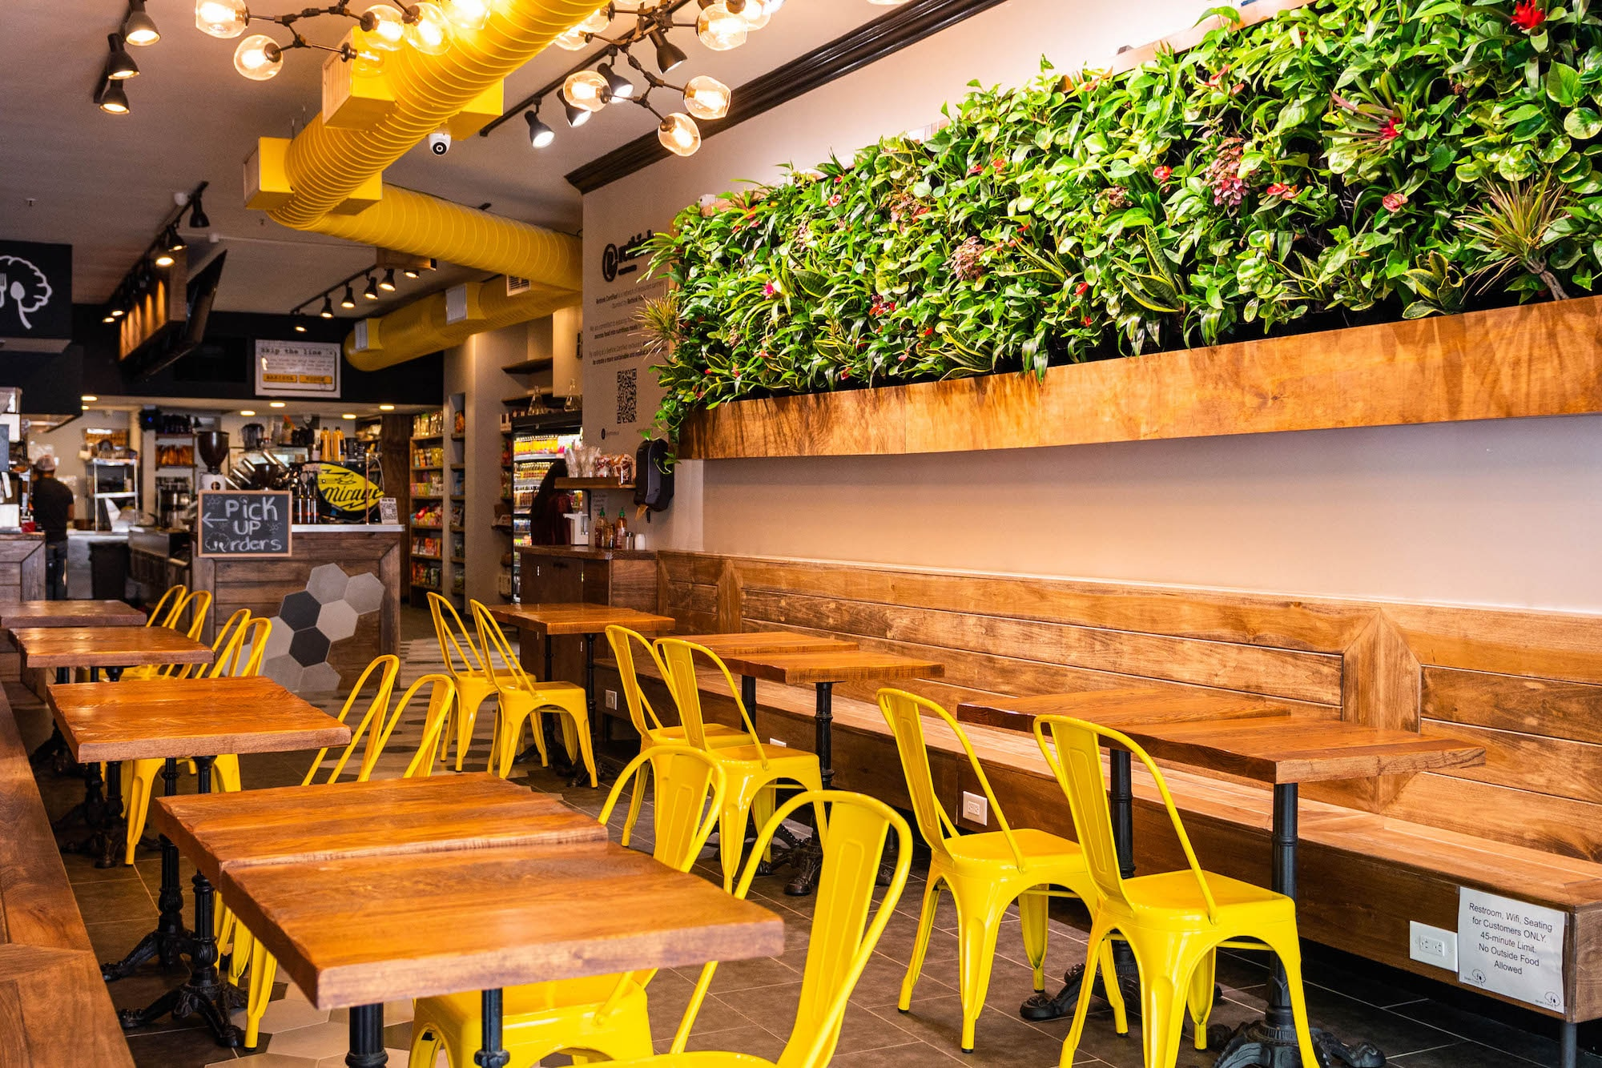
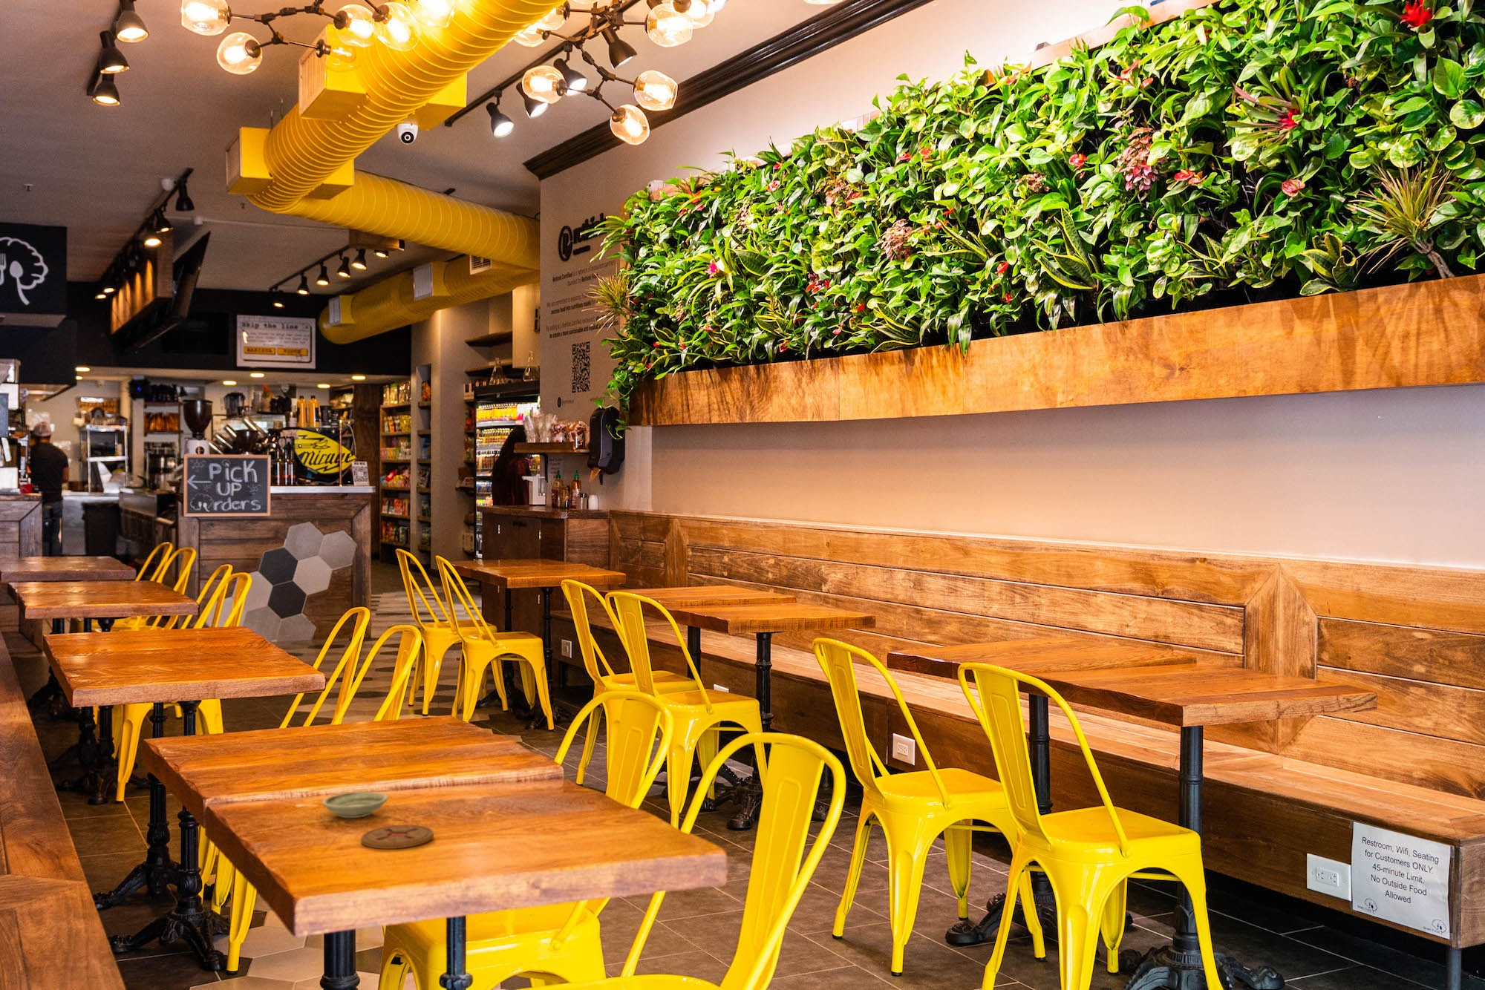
+ coaster [360,824,434,850]
+ saucer [322,791,388,819]
